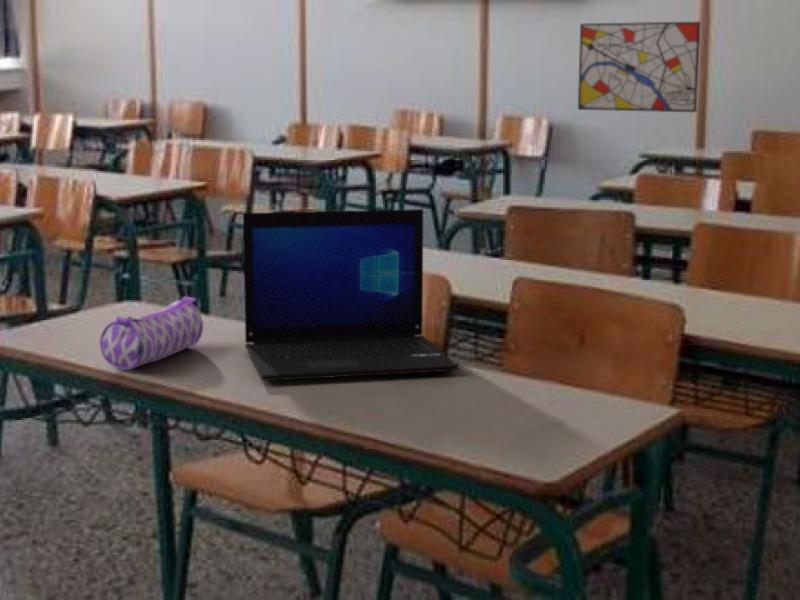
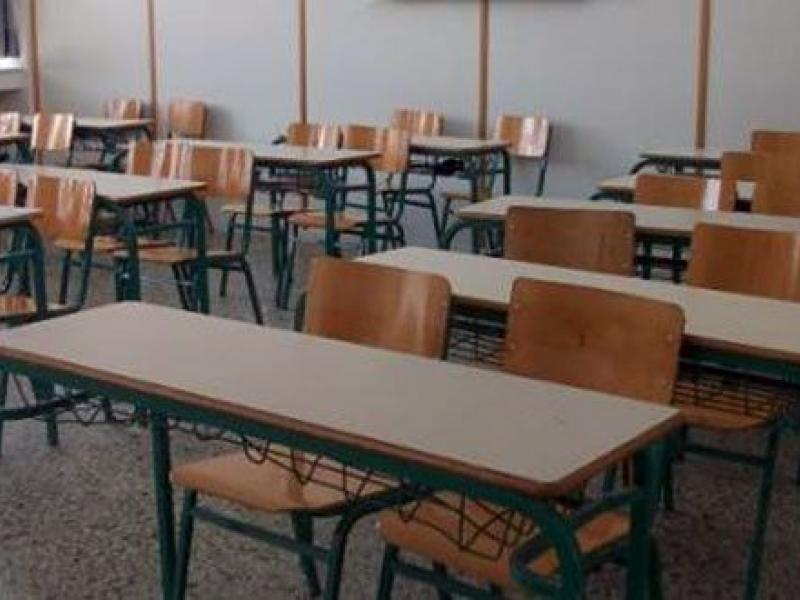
- laptop [242,208,459,382]
- wall art [577,21,702,113]
- pencil case [99,296,204,371]
